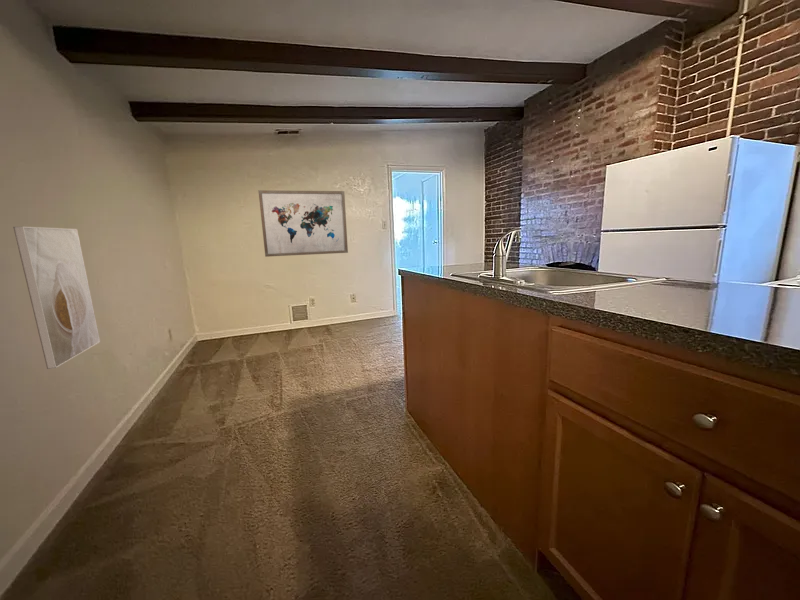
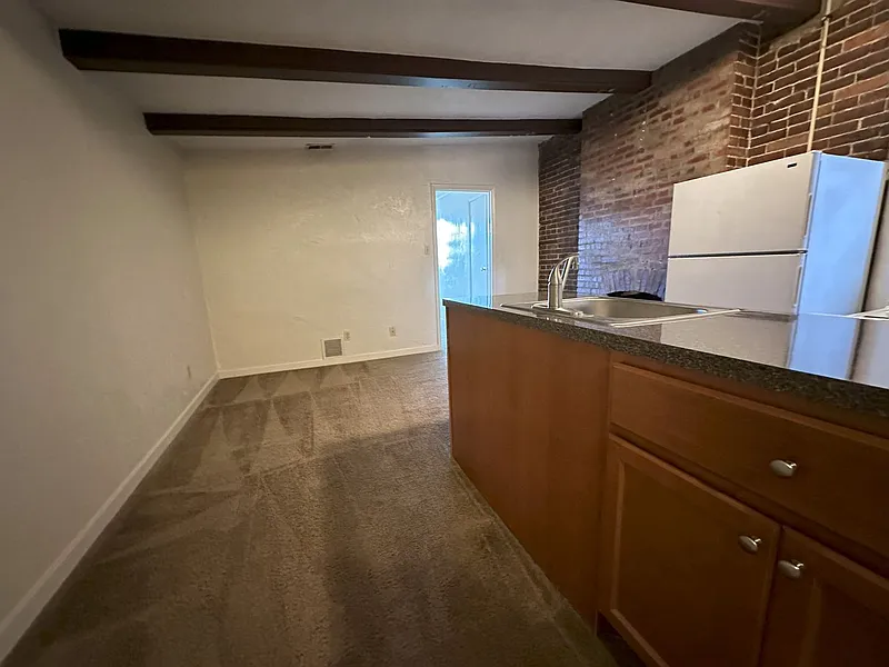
- wall art [257,189,349,258]
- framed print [12,226,101,370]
